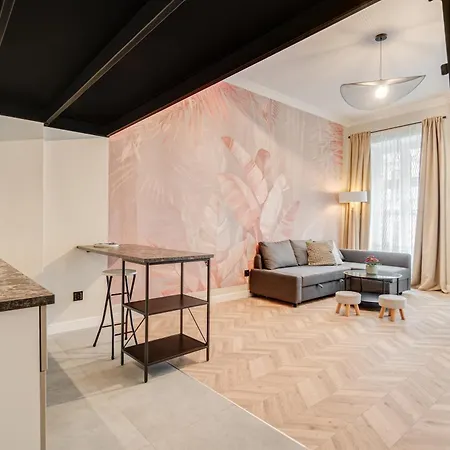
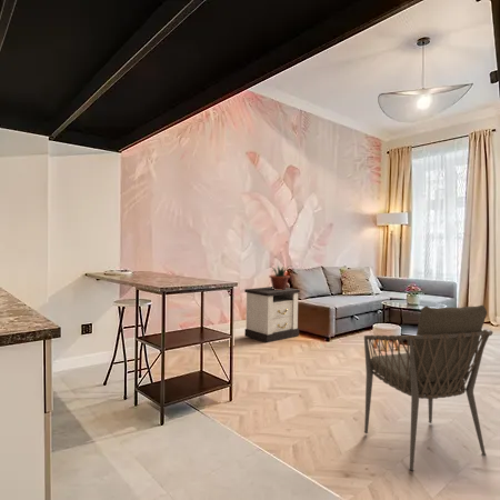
+ potted plant [268,264,292,290]
+ armchair [363,304,494,472]
+ nightstand [243,286,301,343]
